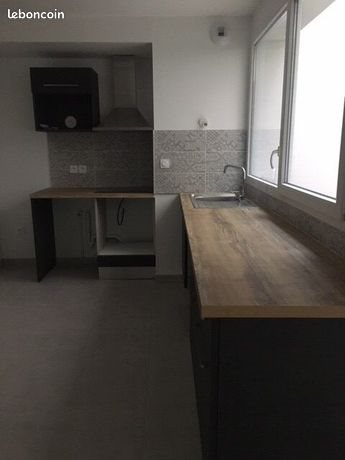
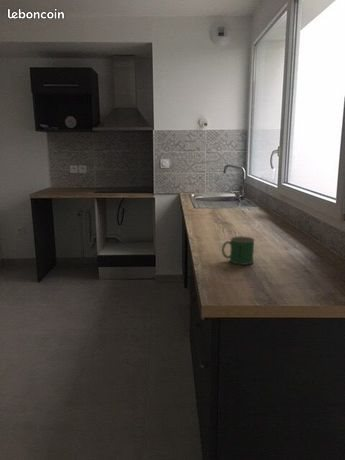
+ mug [221,235,256,266]
